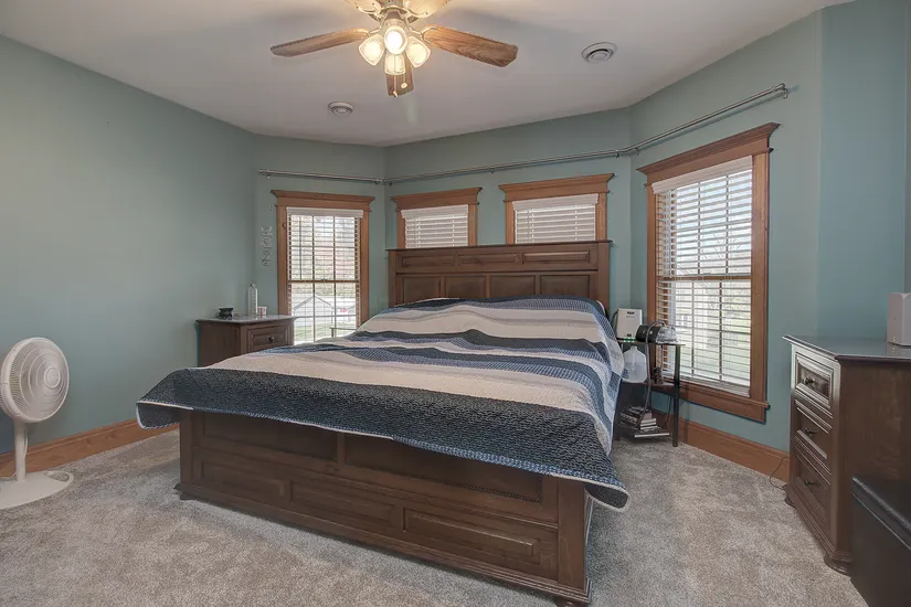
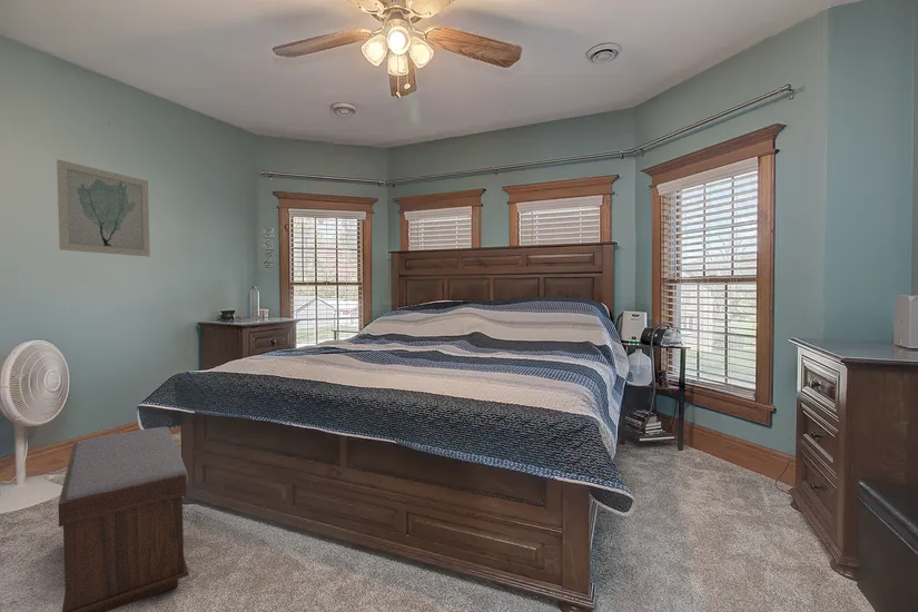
+ wall art [56,159,151,258]
+ bench [58,426,189,612]
